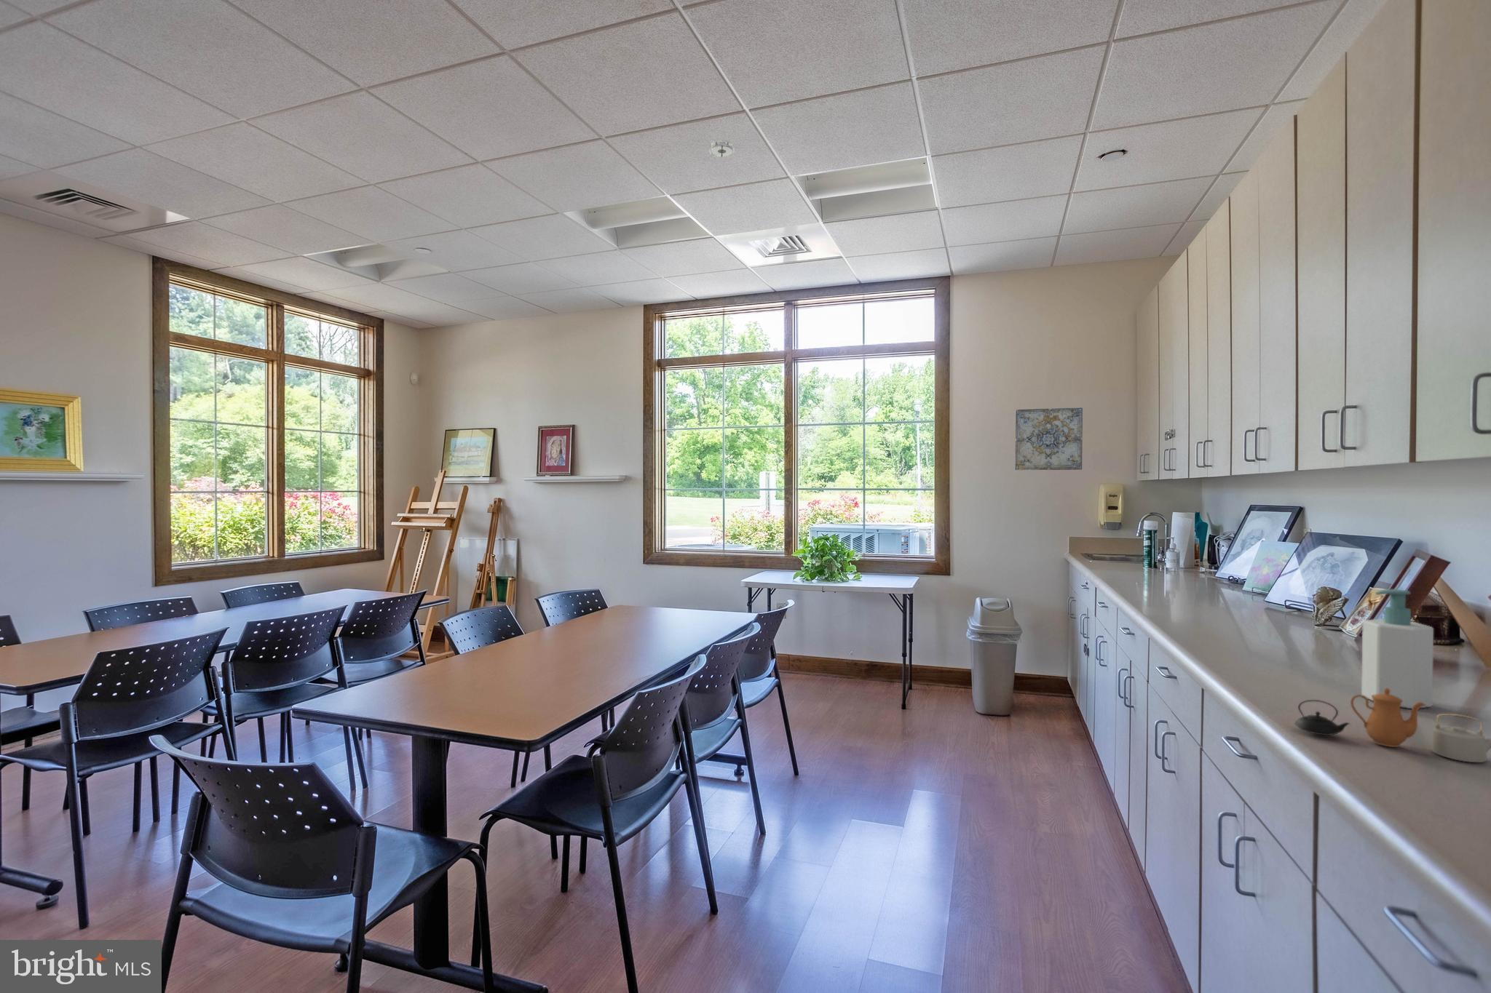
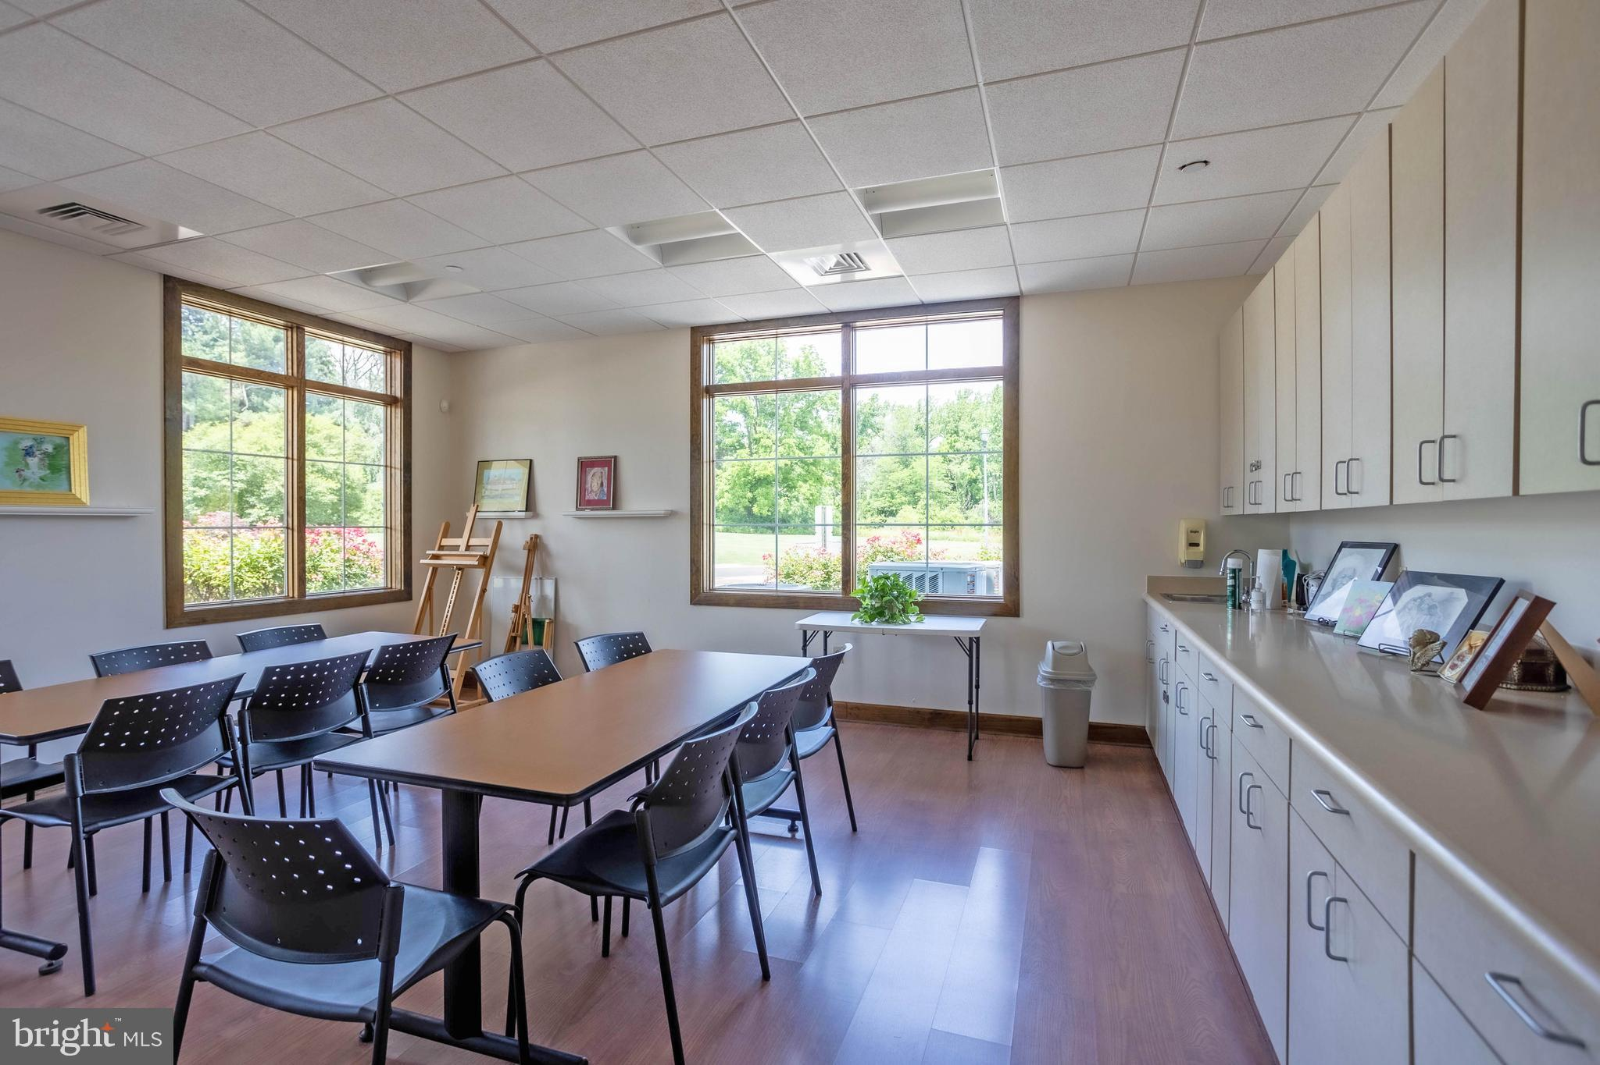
- teapot [1294,688,1491,764]
- soap bottle [1360,588,1434,709]
- smoke detector [708,139,735,157]
- wall art [1014,407,1083,471]
